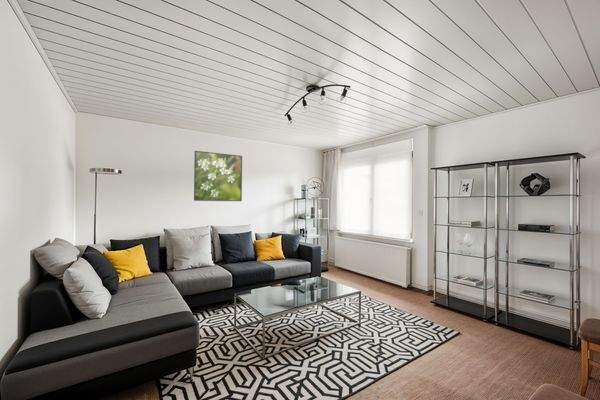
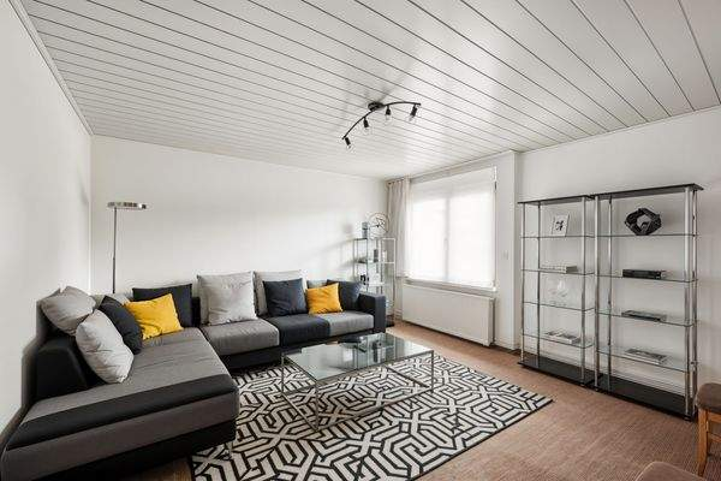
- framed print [193,150,243,202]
